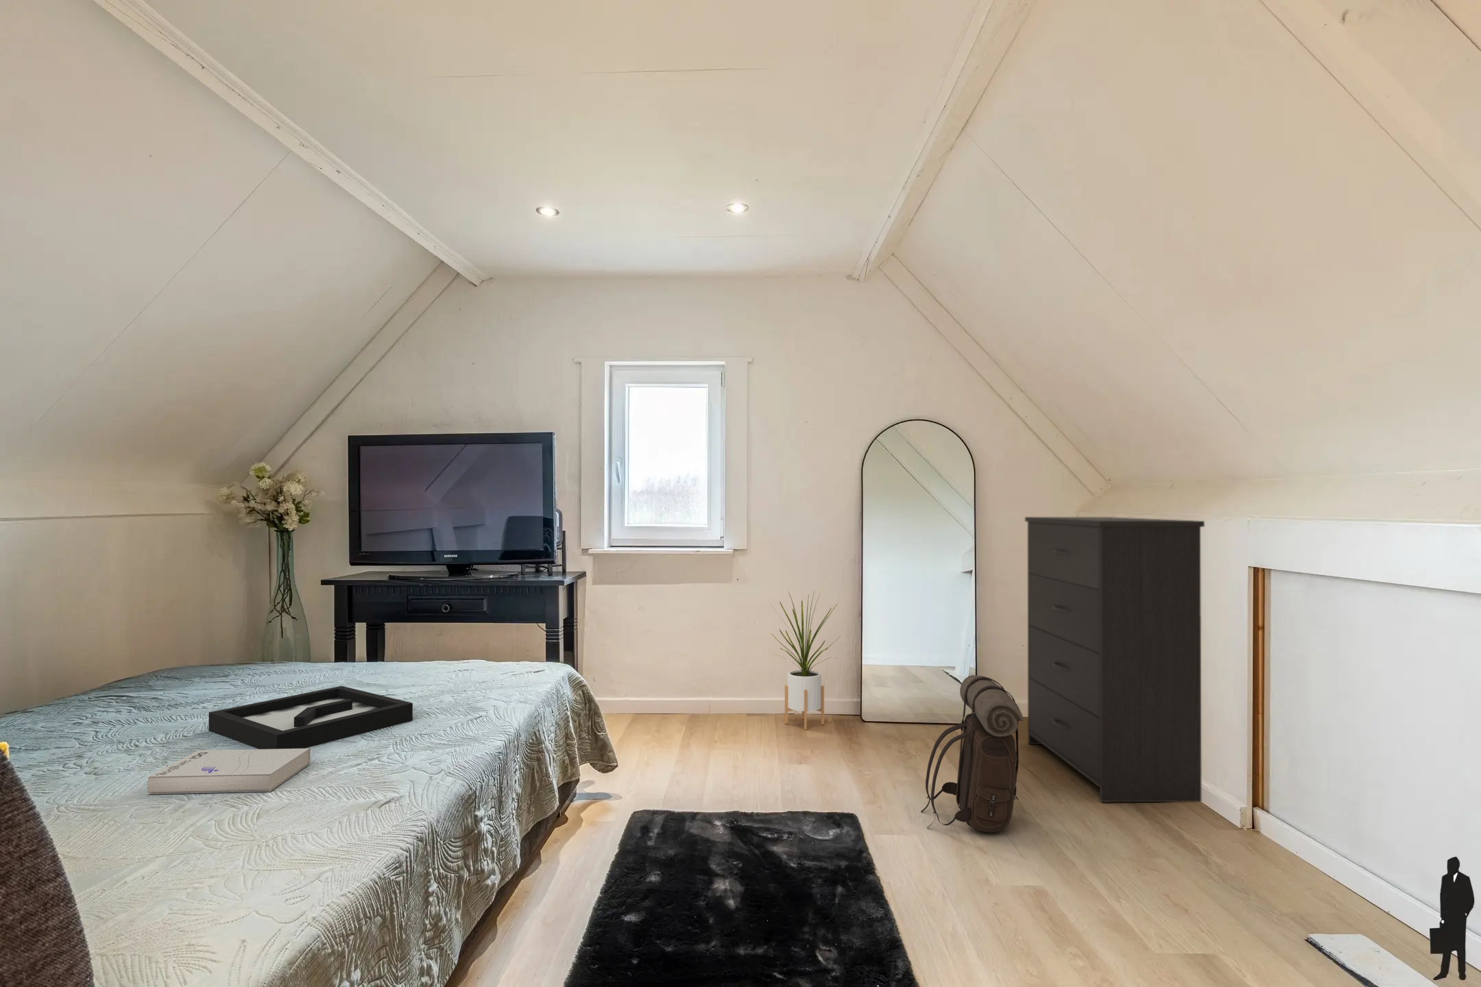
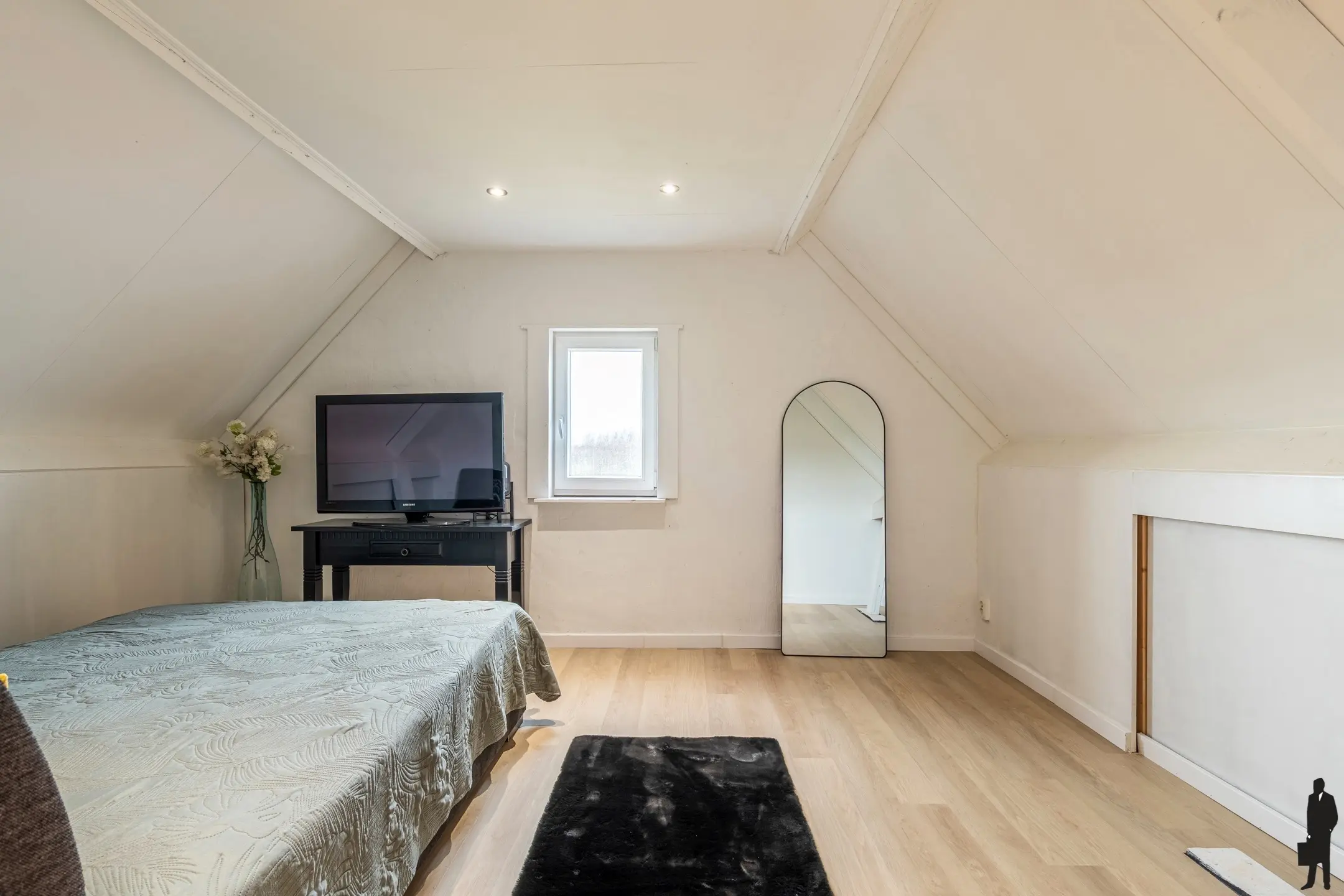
- decorative tray [208,685,413,749]
- backpack [920,674,1024,833]
- dresser [1025,517,1206,803]
- book [147,748,311,795]
- house plant [769,590,841,730]
